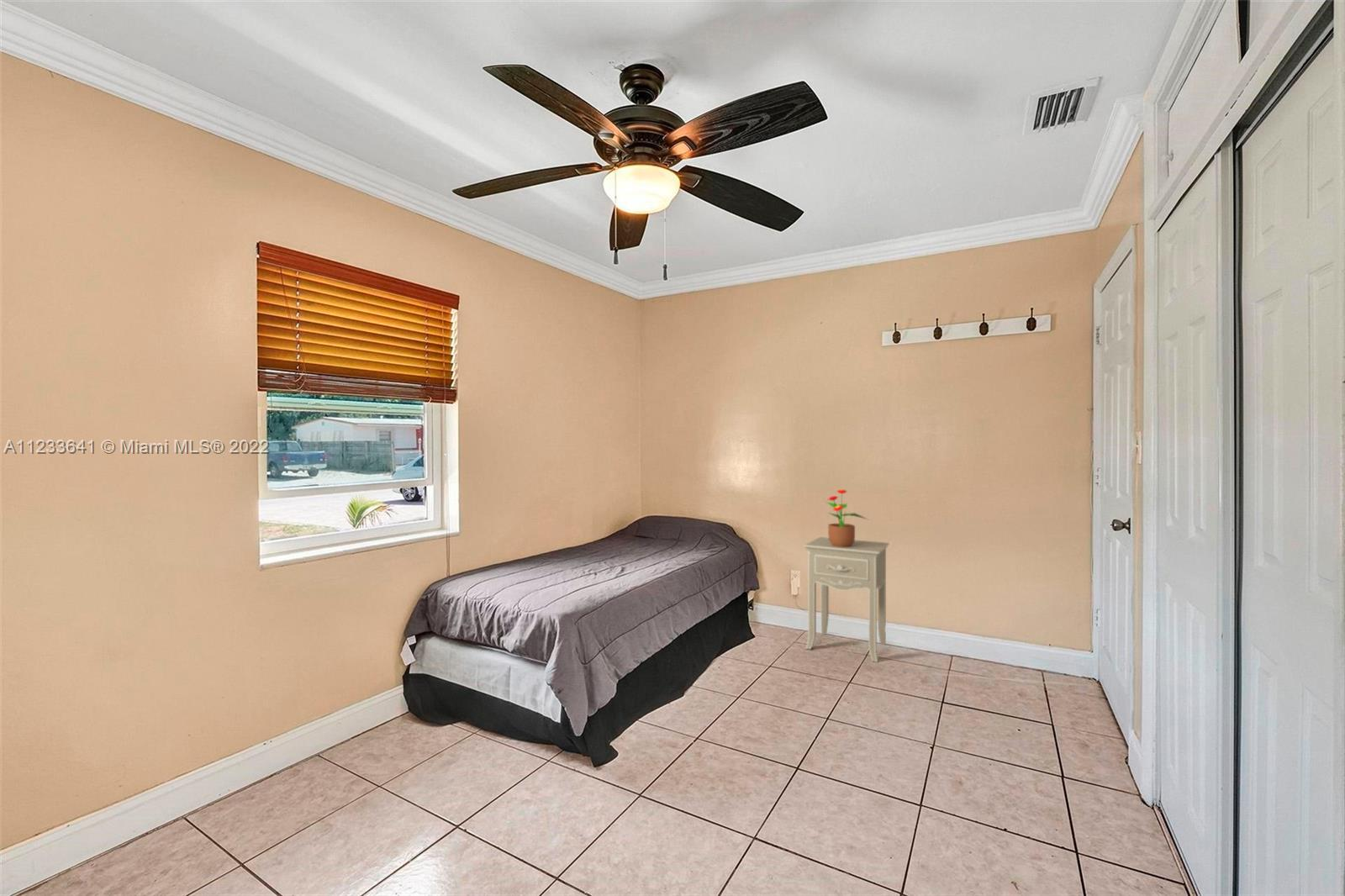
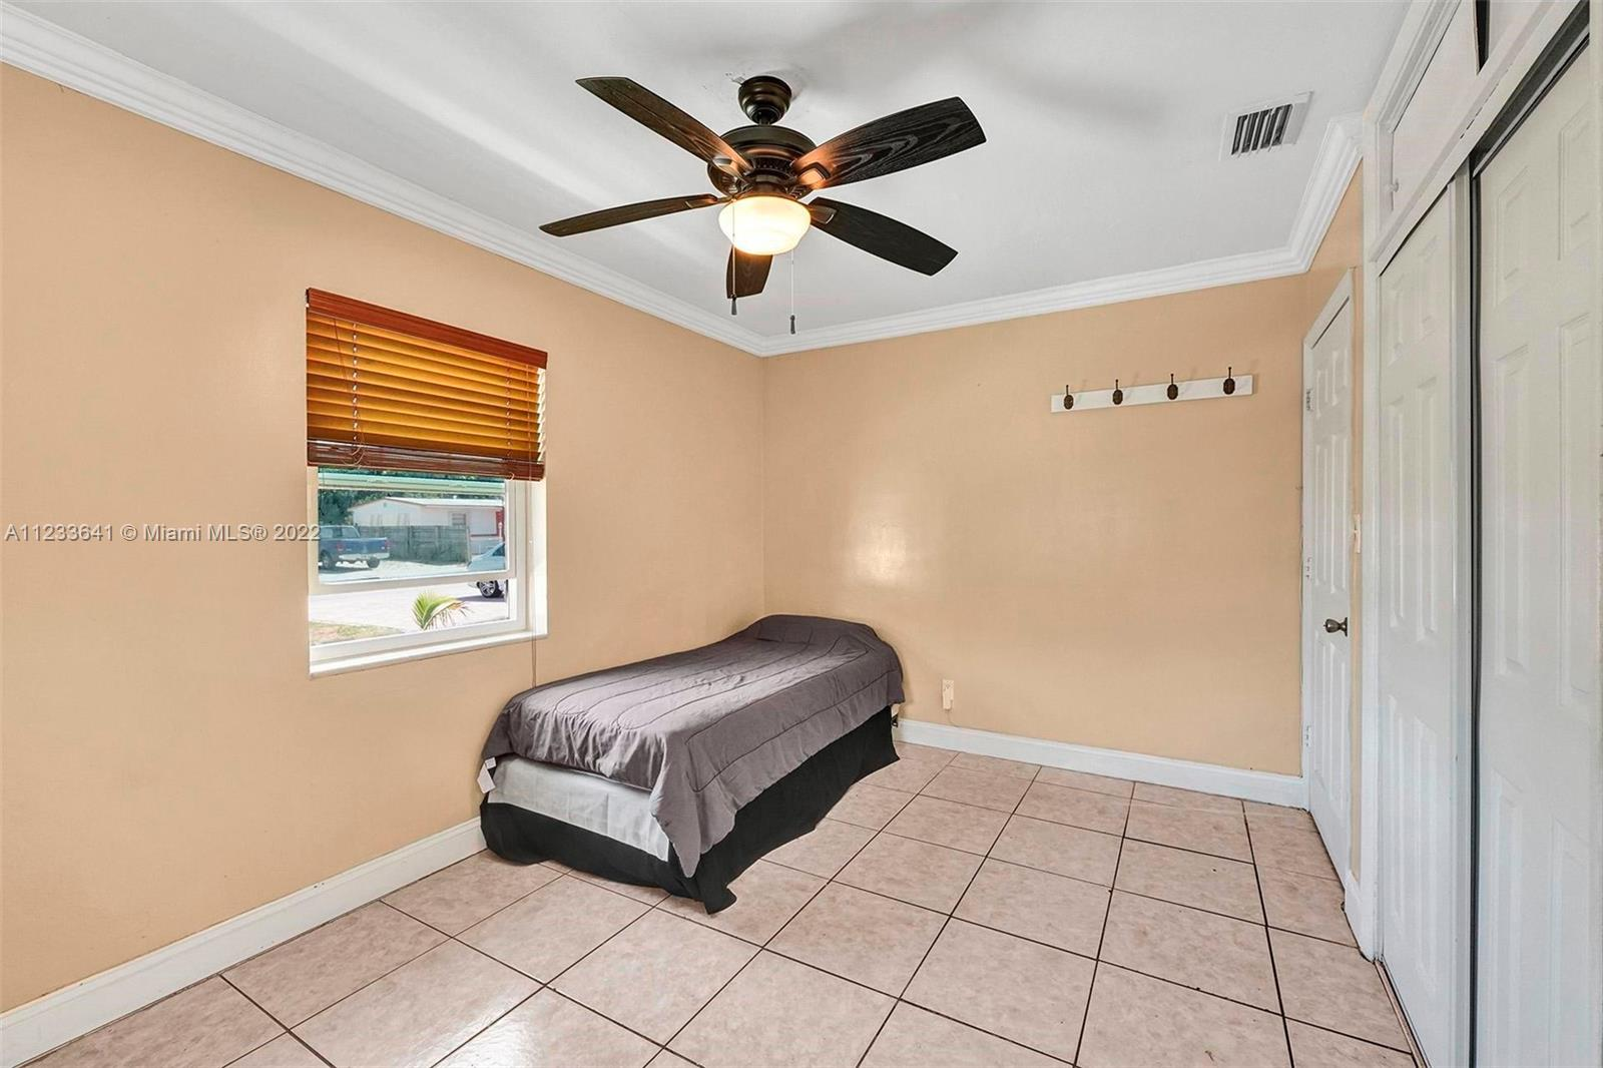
- nightstand [803,536,890,663]
- potted flower [825,488,868,547]
